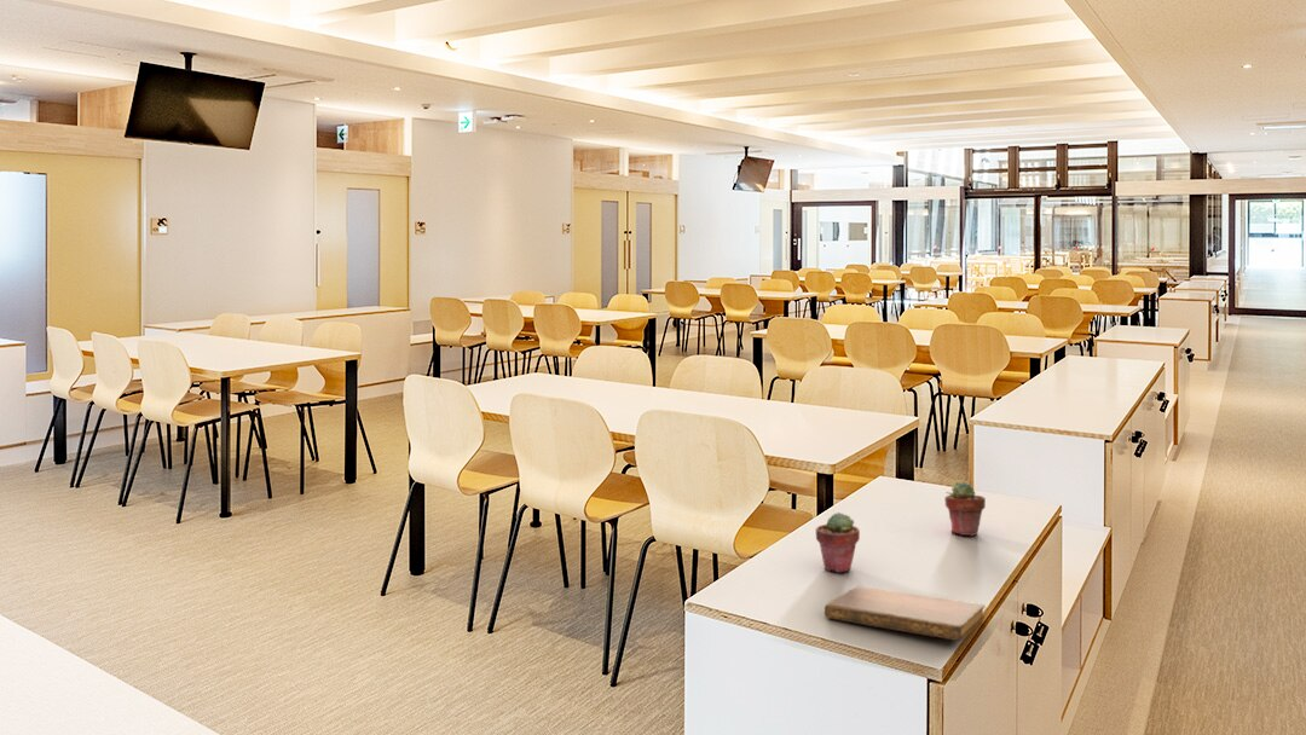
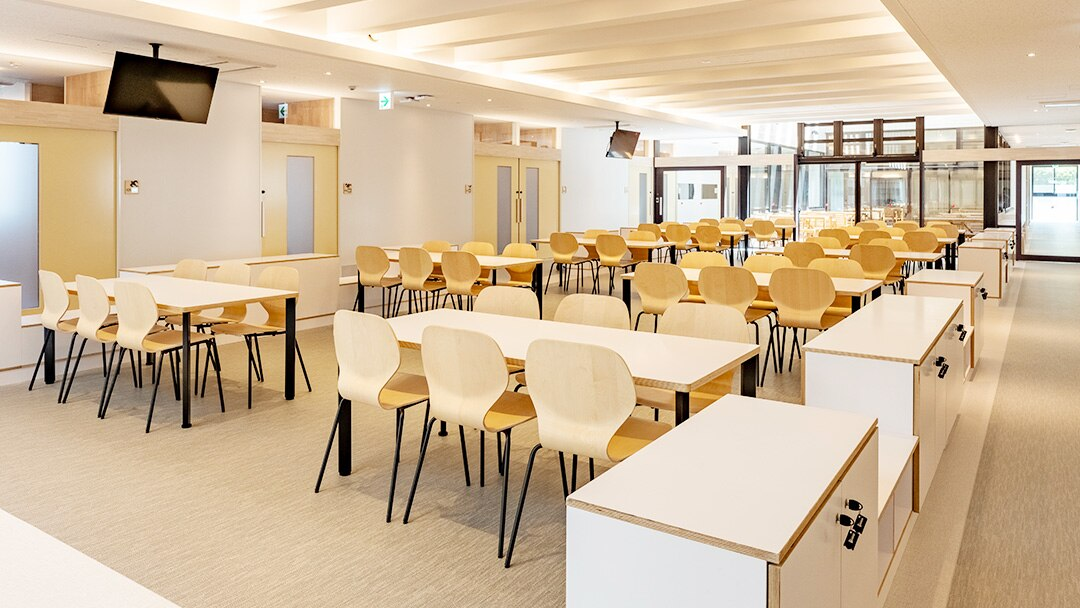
- notebook [824,585,986,642]
- potted succulent [815,511,861,573]
- potted succulent [943,481,987,537]
